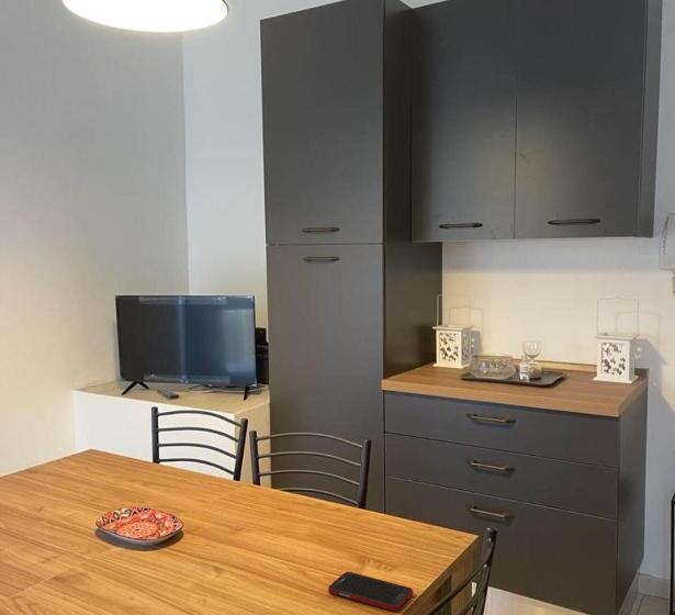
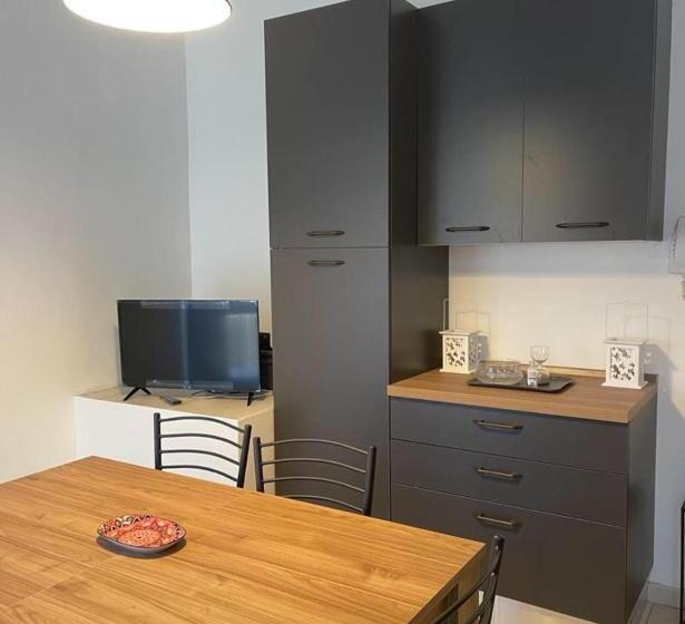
- cell phone [327,571,414,612]
